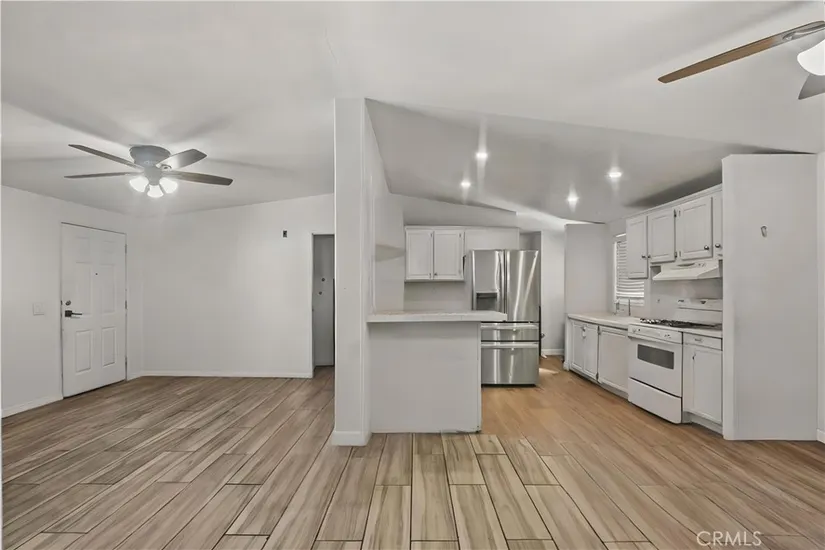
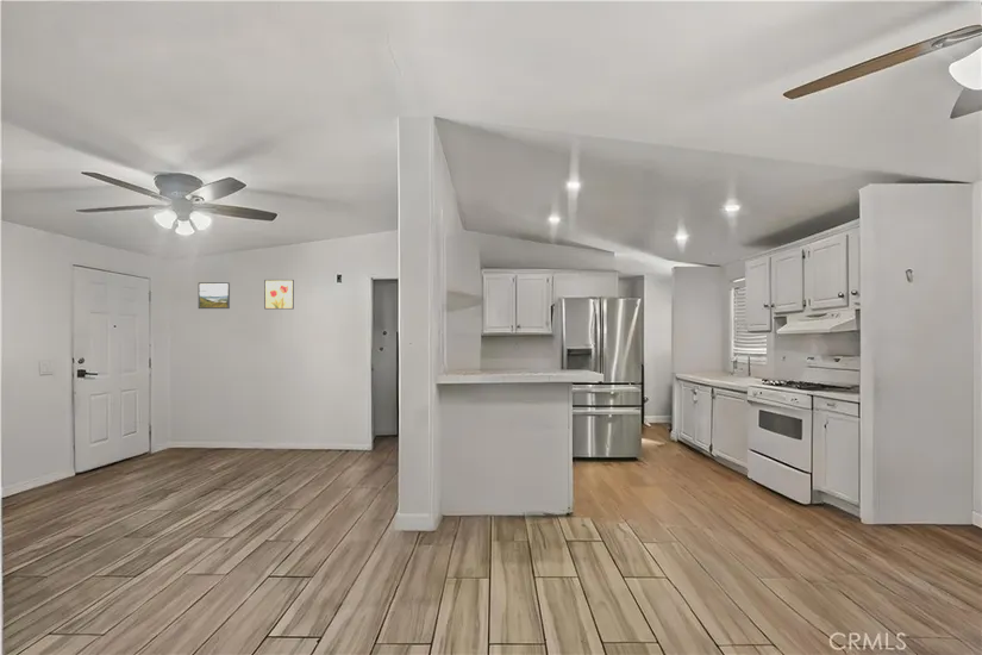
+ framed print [198,281,231,310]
+ wall art [263,279,295,311]
